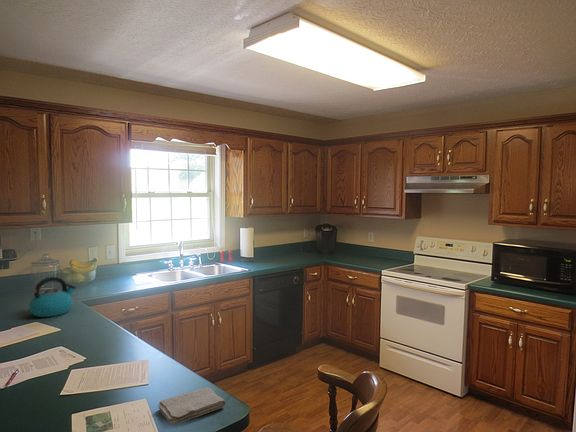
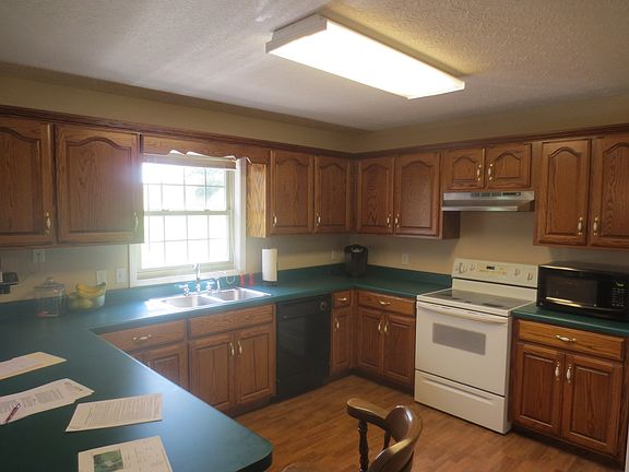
- kettle [28,276,77,318]
- washcloth [157,386,227,425]
